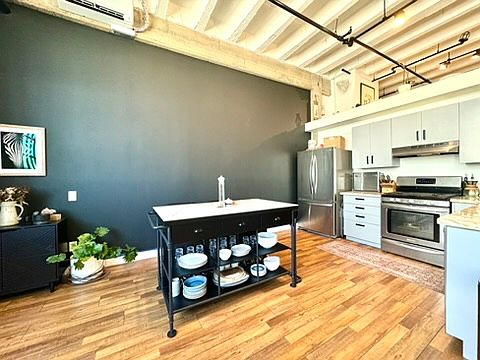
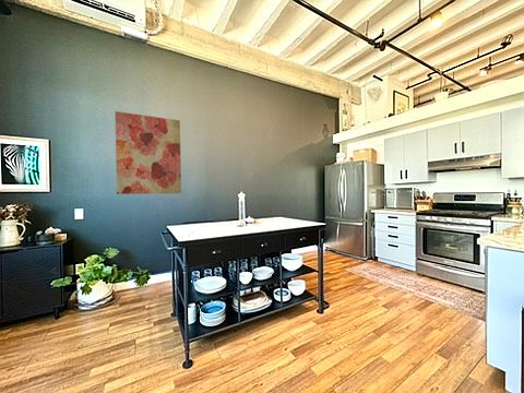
+ wall art [115,110,182,195]
